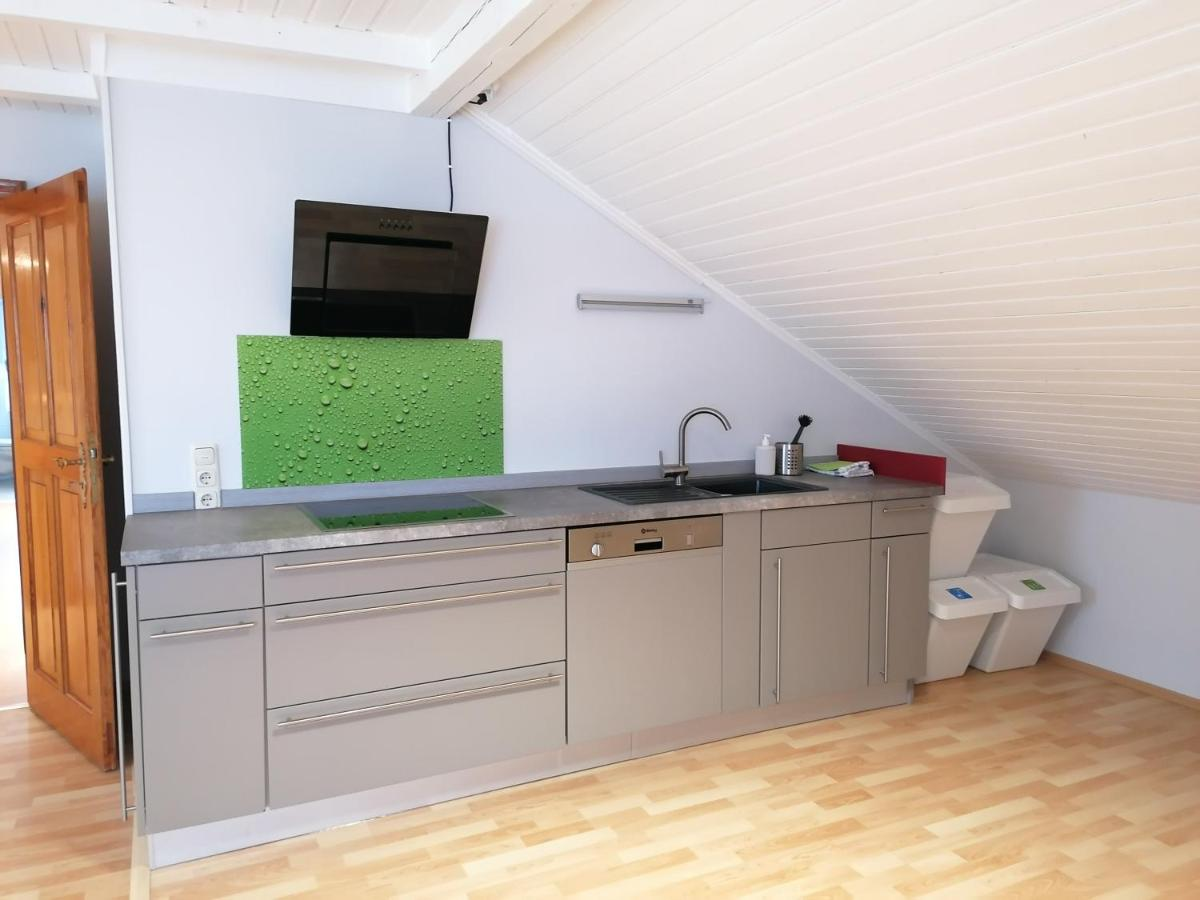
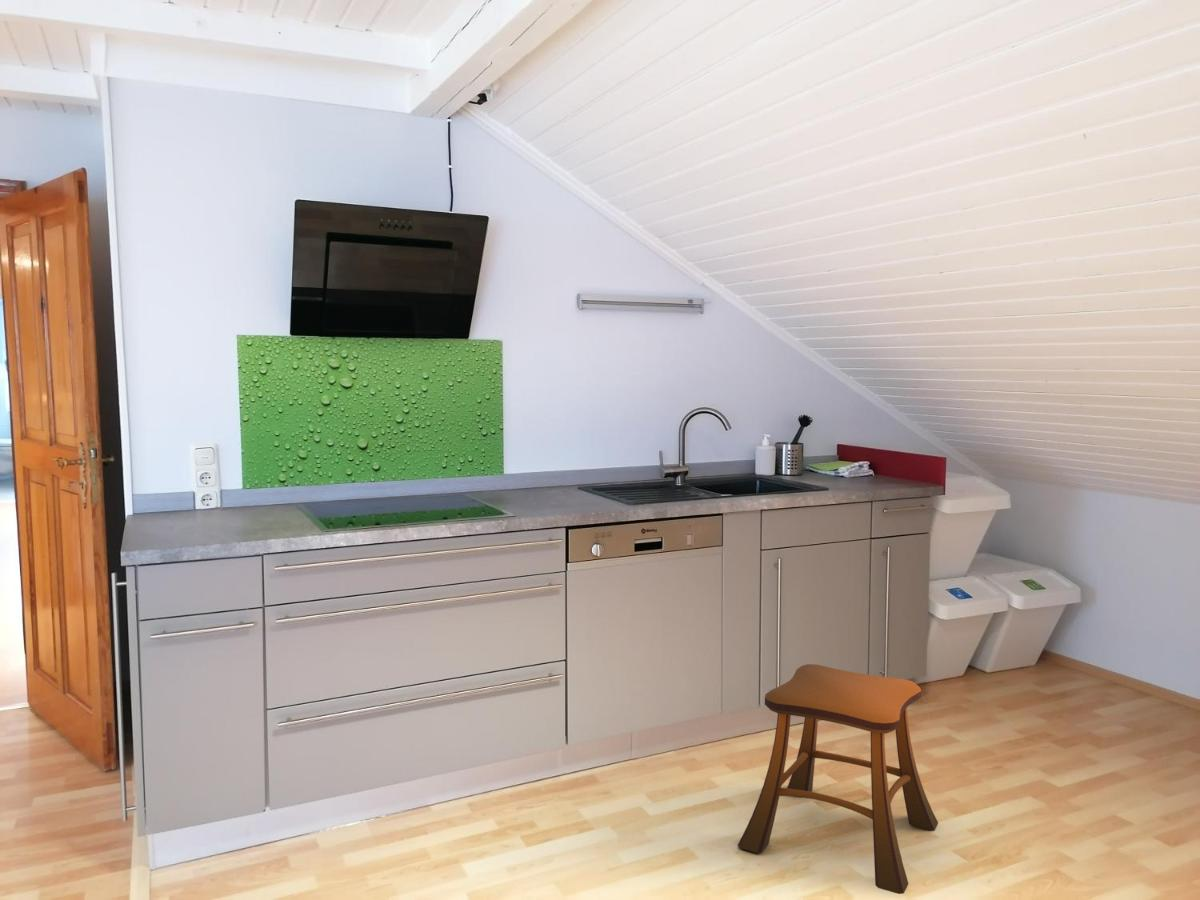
+ stool [737,663,939,895]
